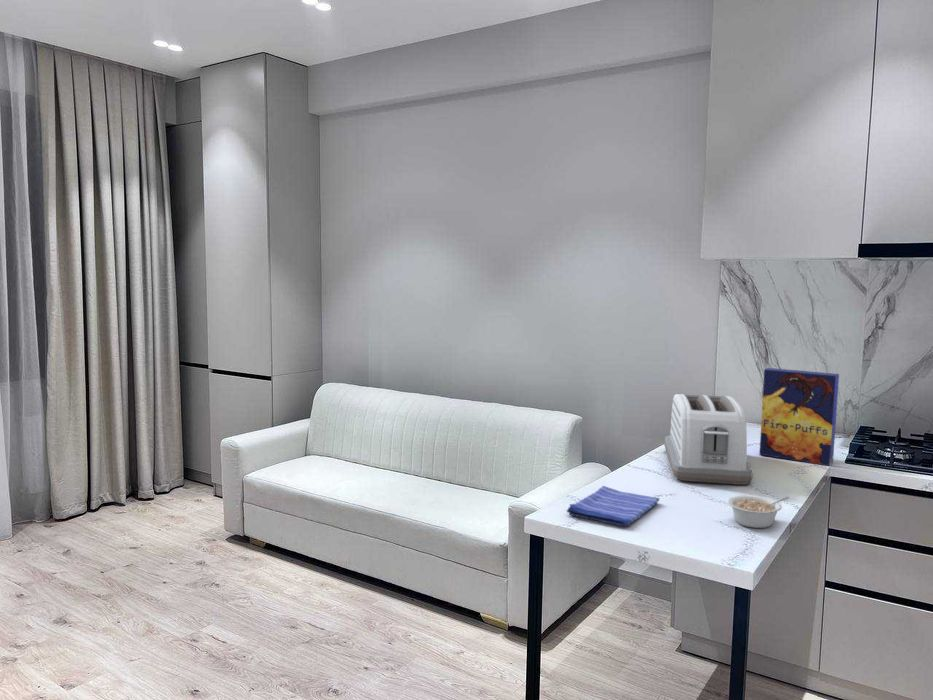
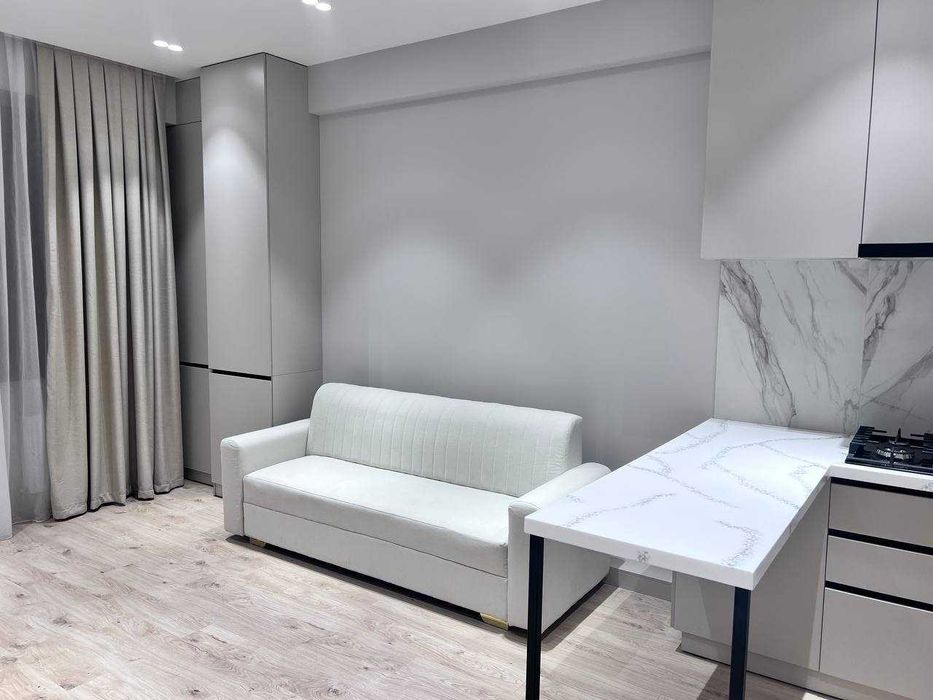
- legume [727,494,790,529]
- toaster [663,393,753,486]
- cereal box [758,367,840,467]
- dish towel [566,485,661,527]
